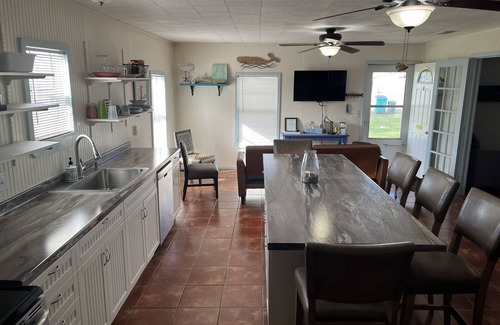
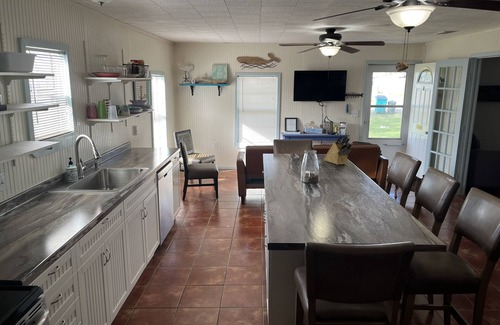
+ knife block [323,133,353,166]
